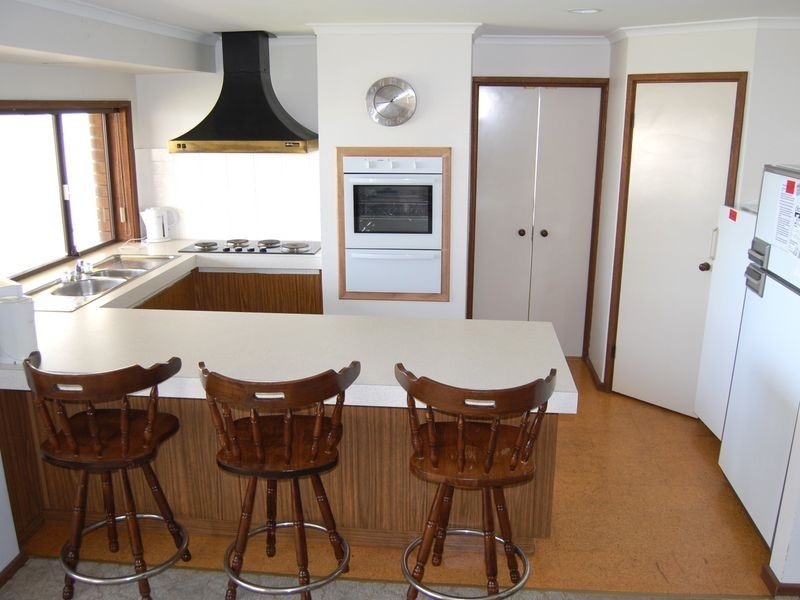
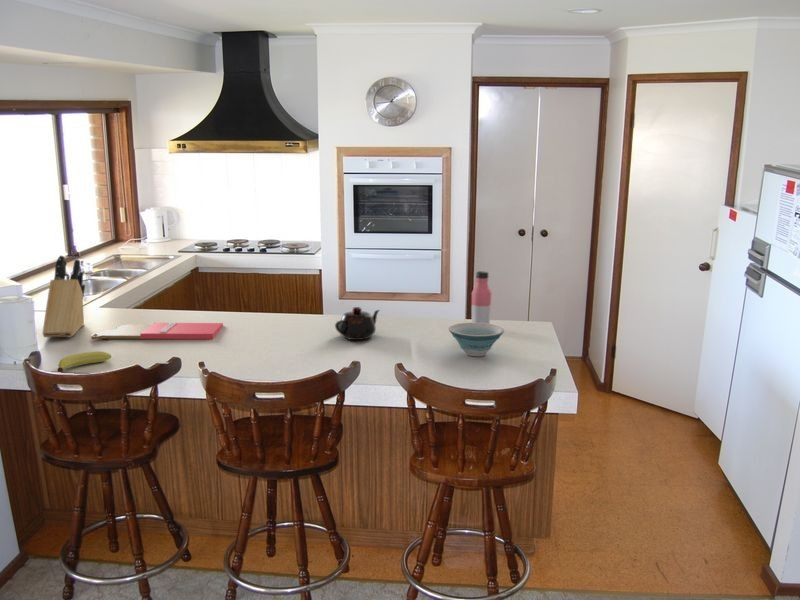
+ knife block [42,254,86,339]
+ teapot [334,306,381,341]
+ water bottle [471,270,493,324]
+ fruit [56,351,113,374]
+ cutting board [90,321,224,341]
+ bowl [448,322,505,357]
